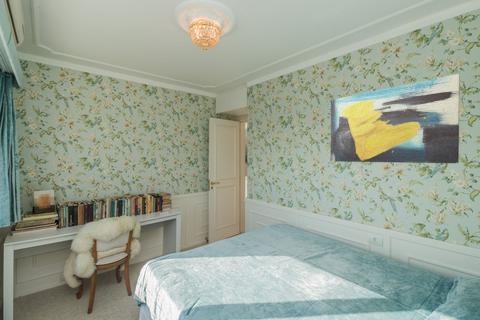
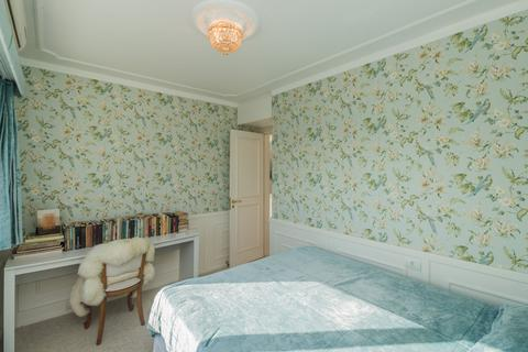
- wall art [330,73,461,164]
